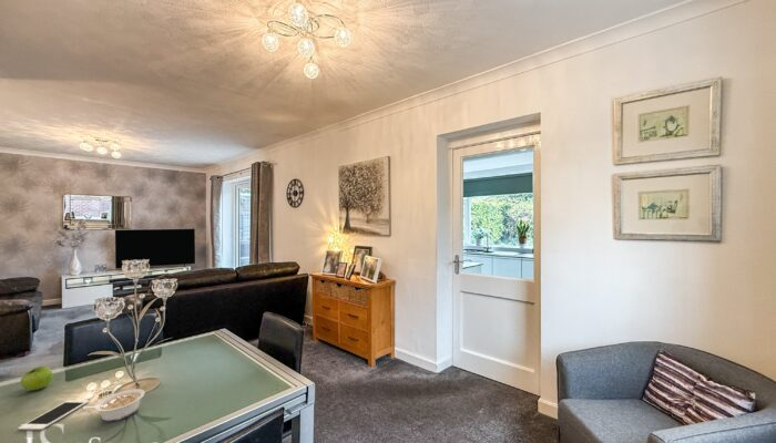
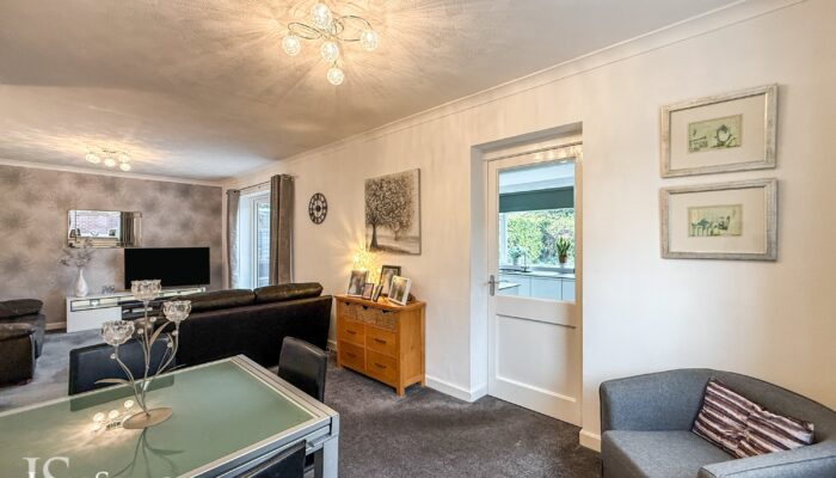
- legume [82,388,146,423]
- cell phone [18,399,90,431]
- fruit [20,365,53,391]
